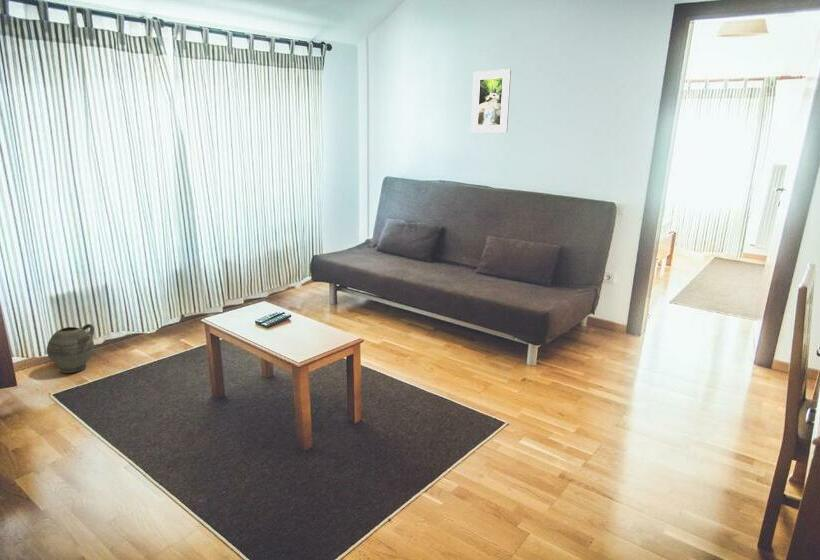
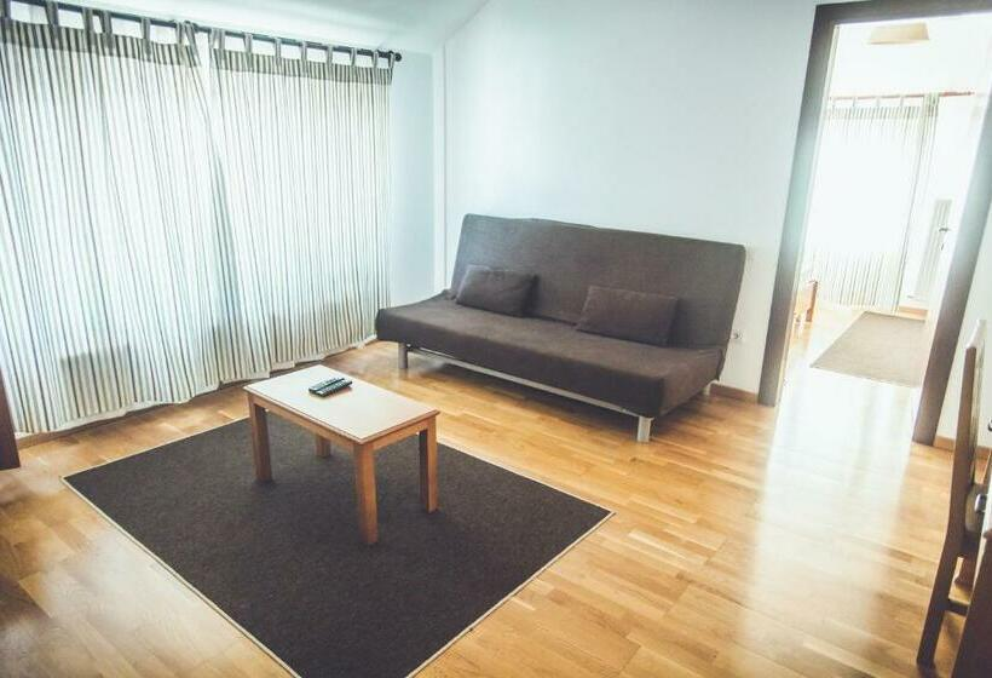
- ceramic jug [46,323,95,374]
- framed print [470,68,512,134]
